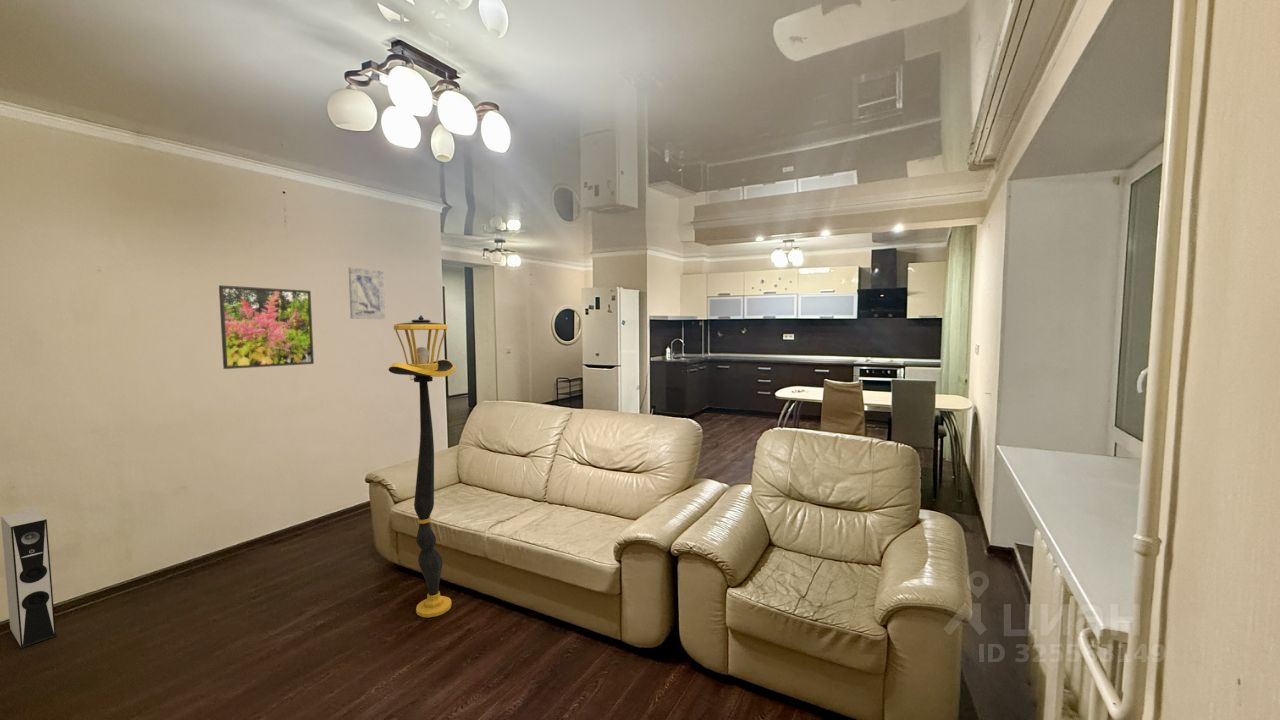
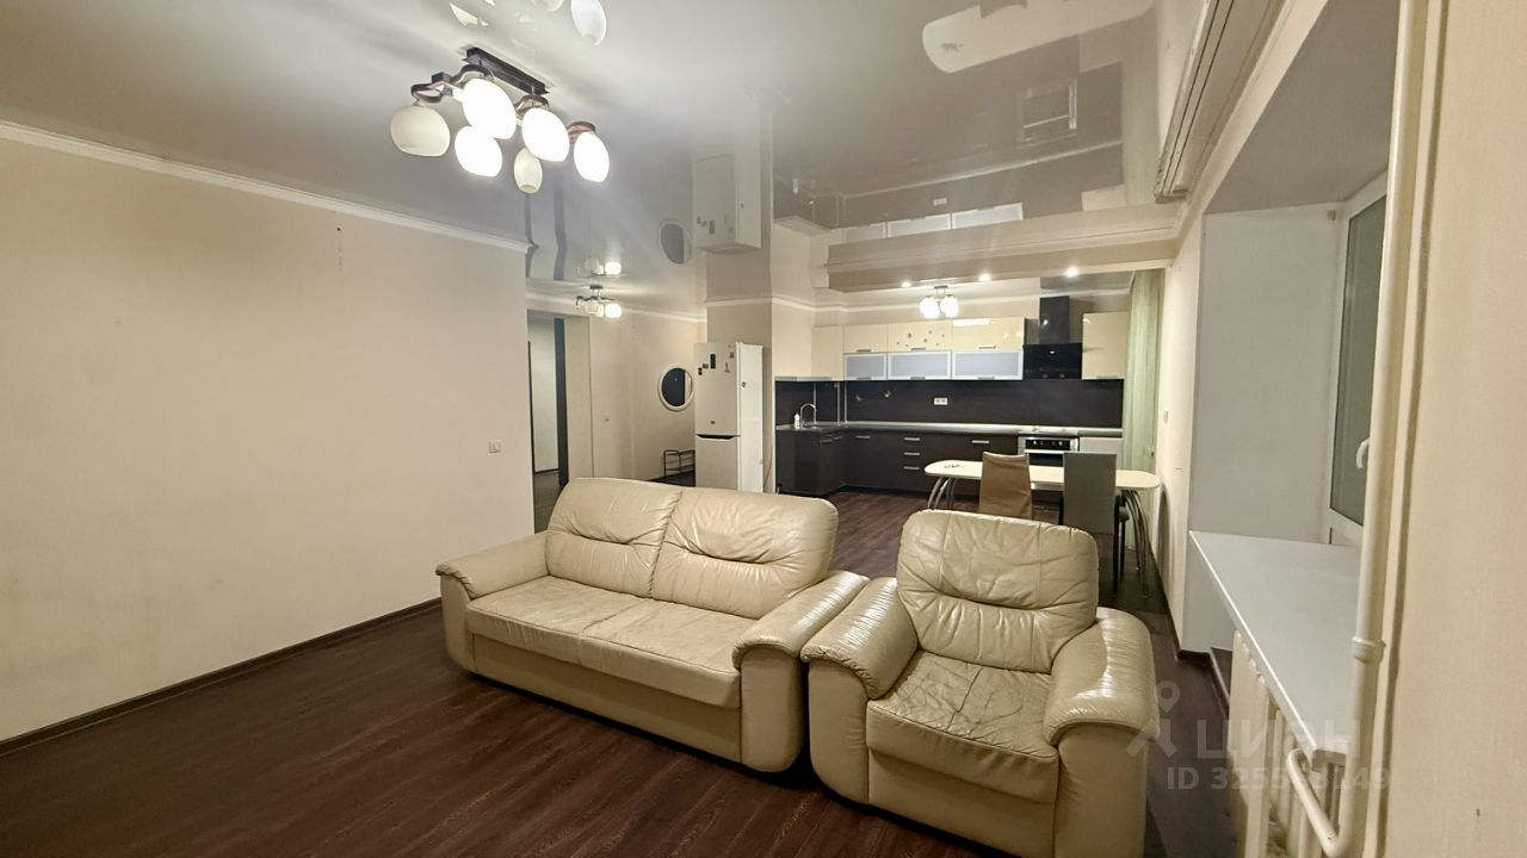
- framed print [218,284,315,370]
- wall art [348,266,386,320]
- speaker [0,508,58,649]
- floor lamp [388,314,456,618]
